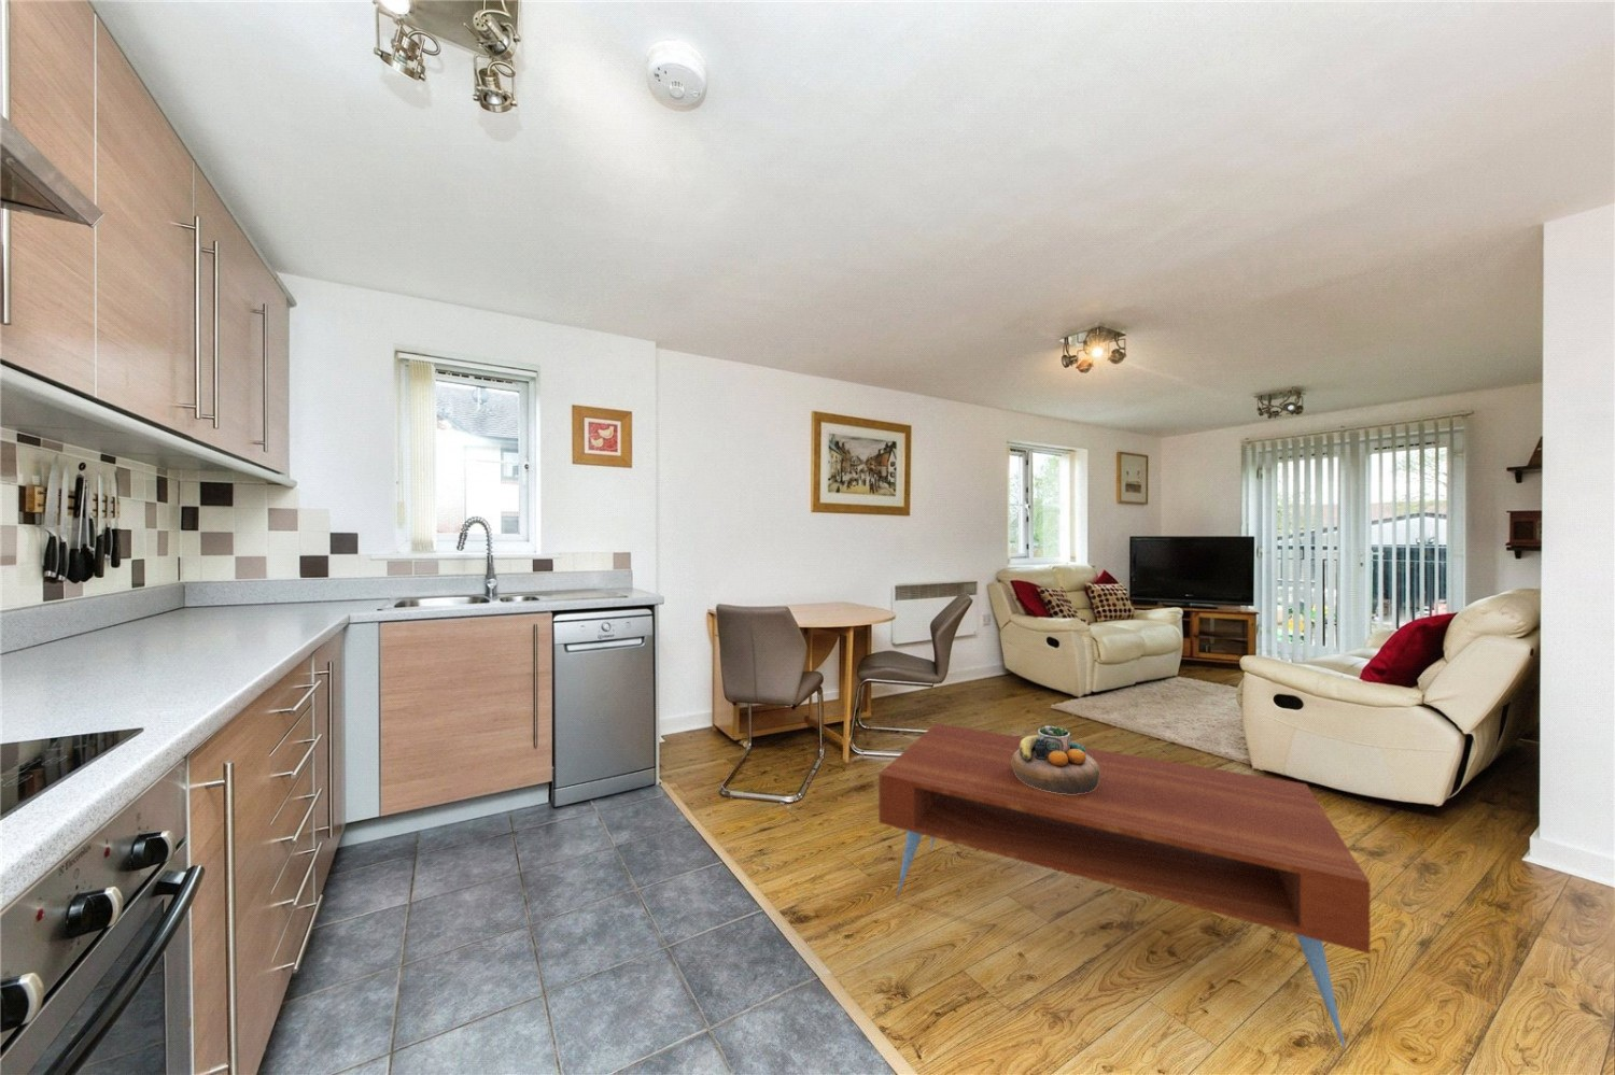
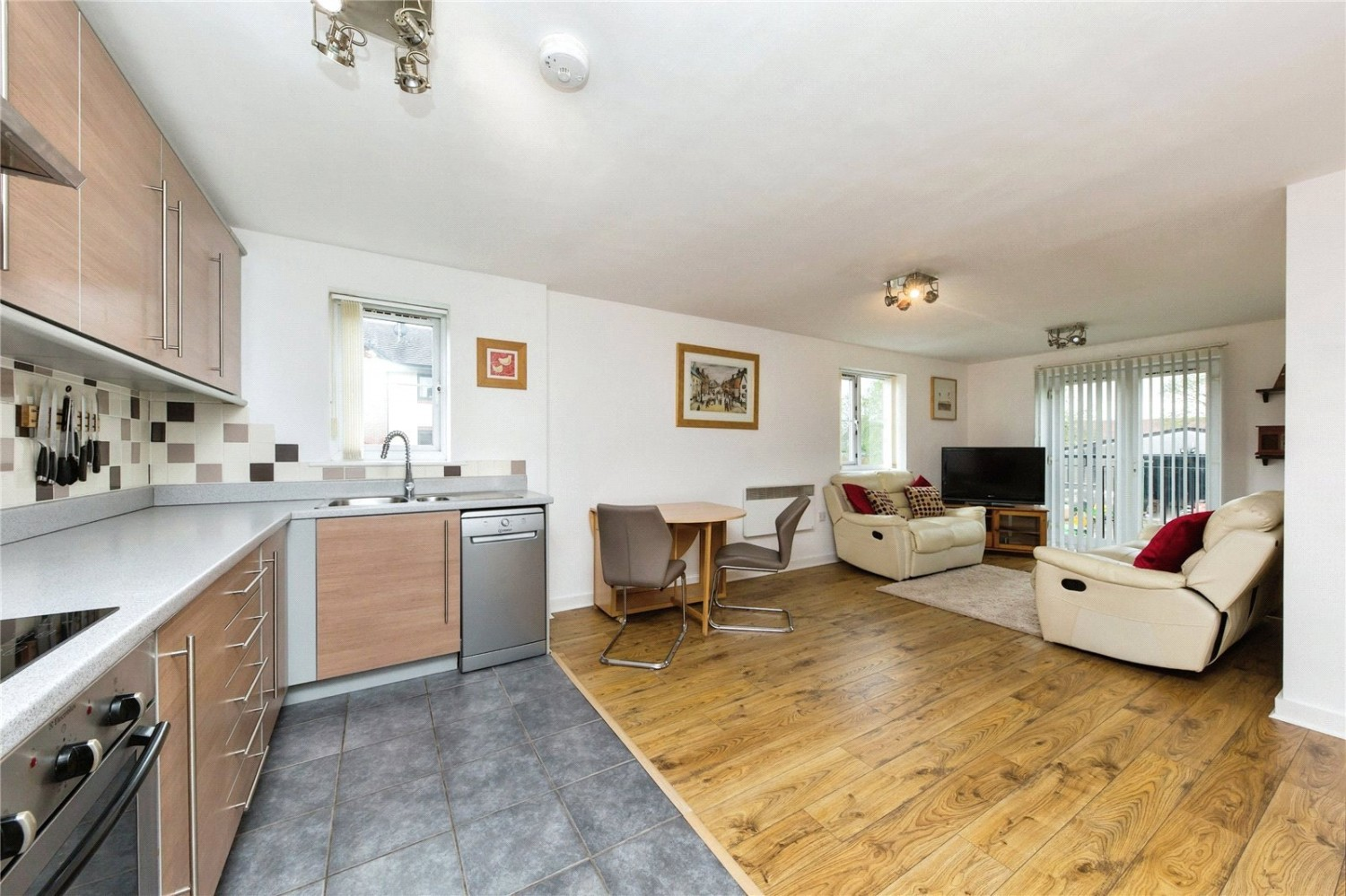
- coffee table [877,722,1370,1050]
- decorative bowl [1011,725,1100,794]
